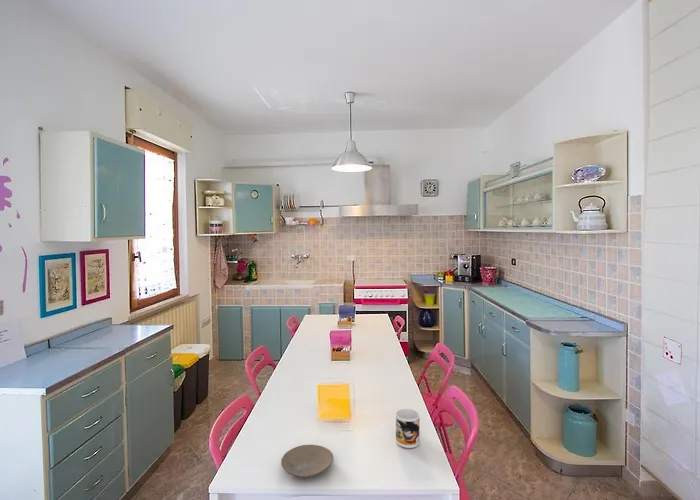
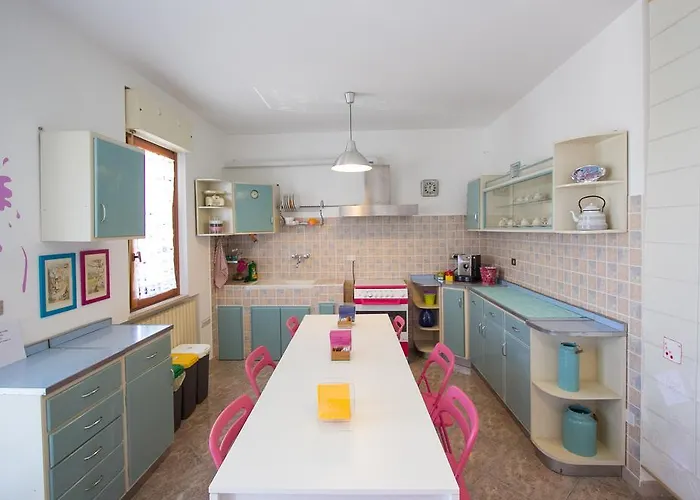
- plate [280,444,334,478]
- mug [395,408,421,449]
